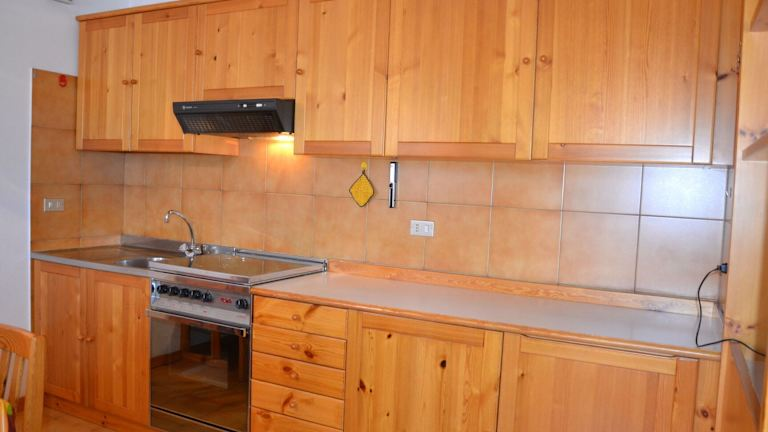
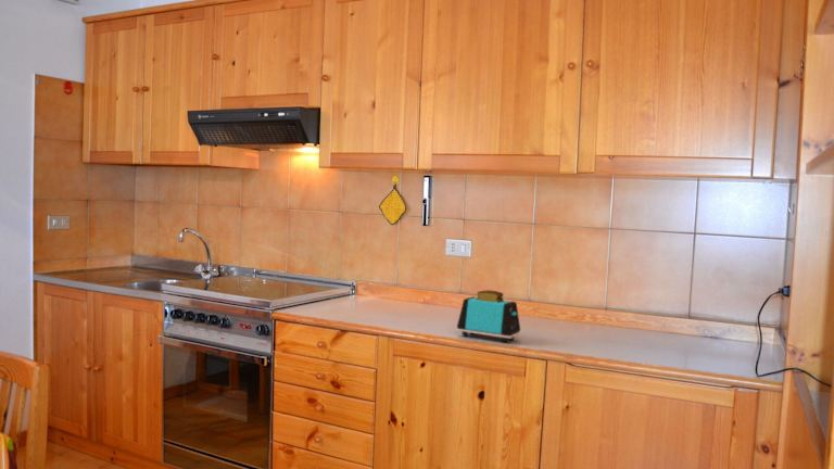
+ toaster [456,289,521,343]
